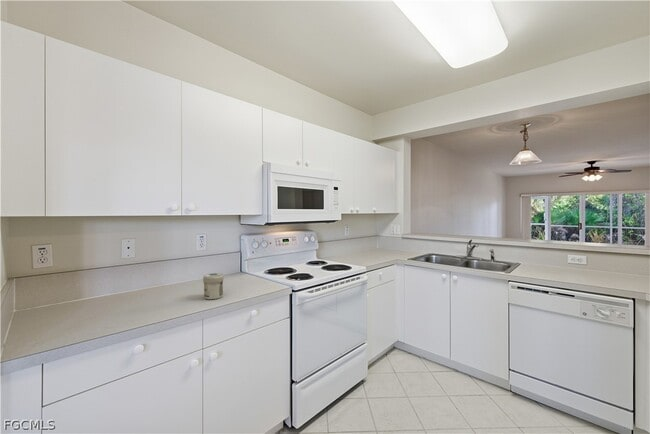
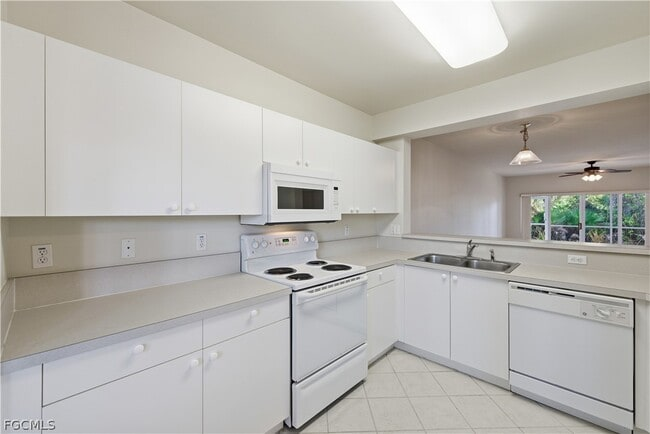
- jar [202,272,225,300]
